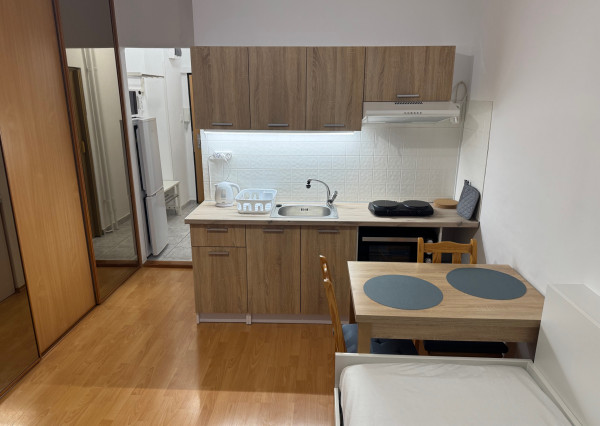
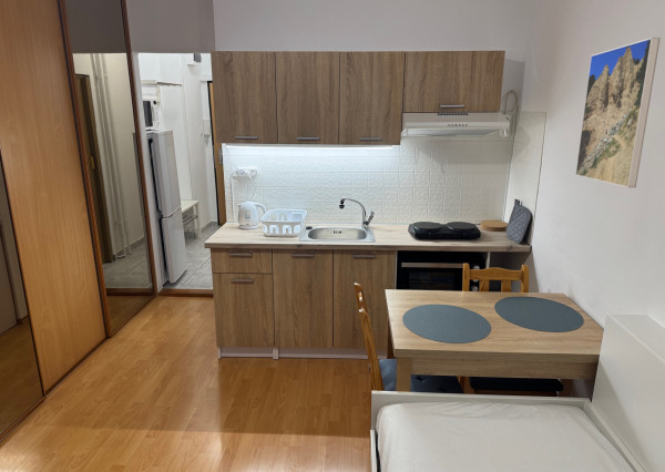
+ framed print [574,37,661,188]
